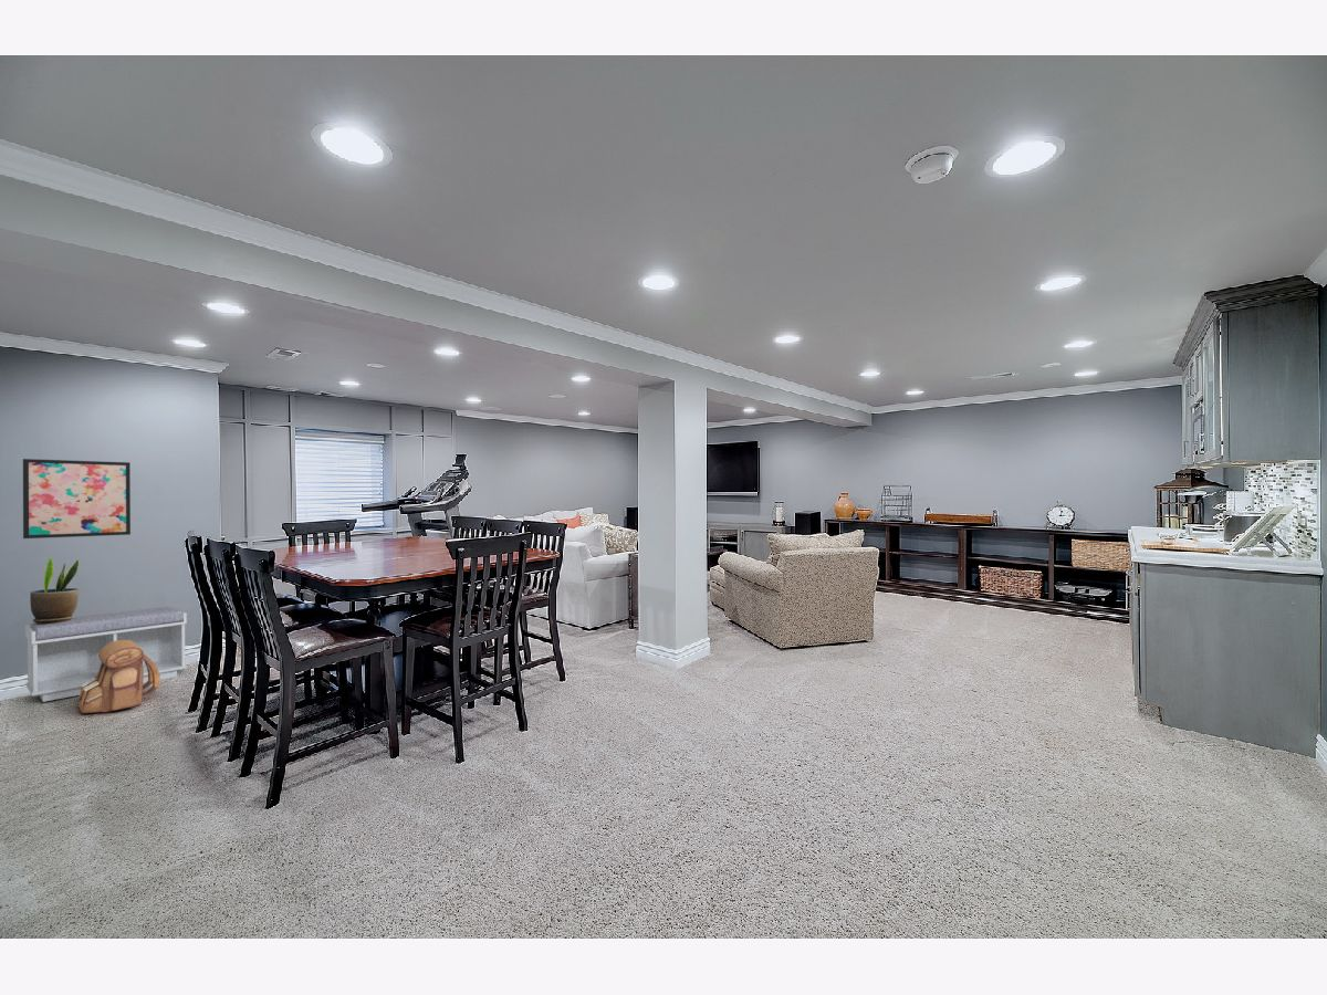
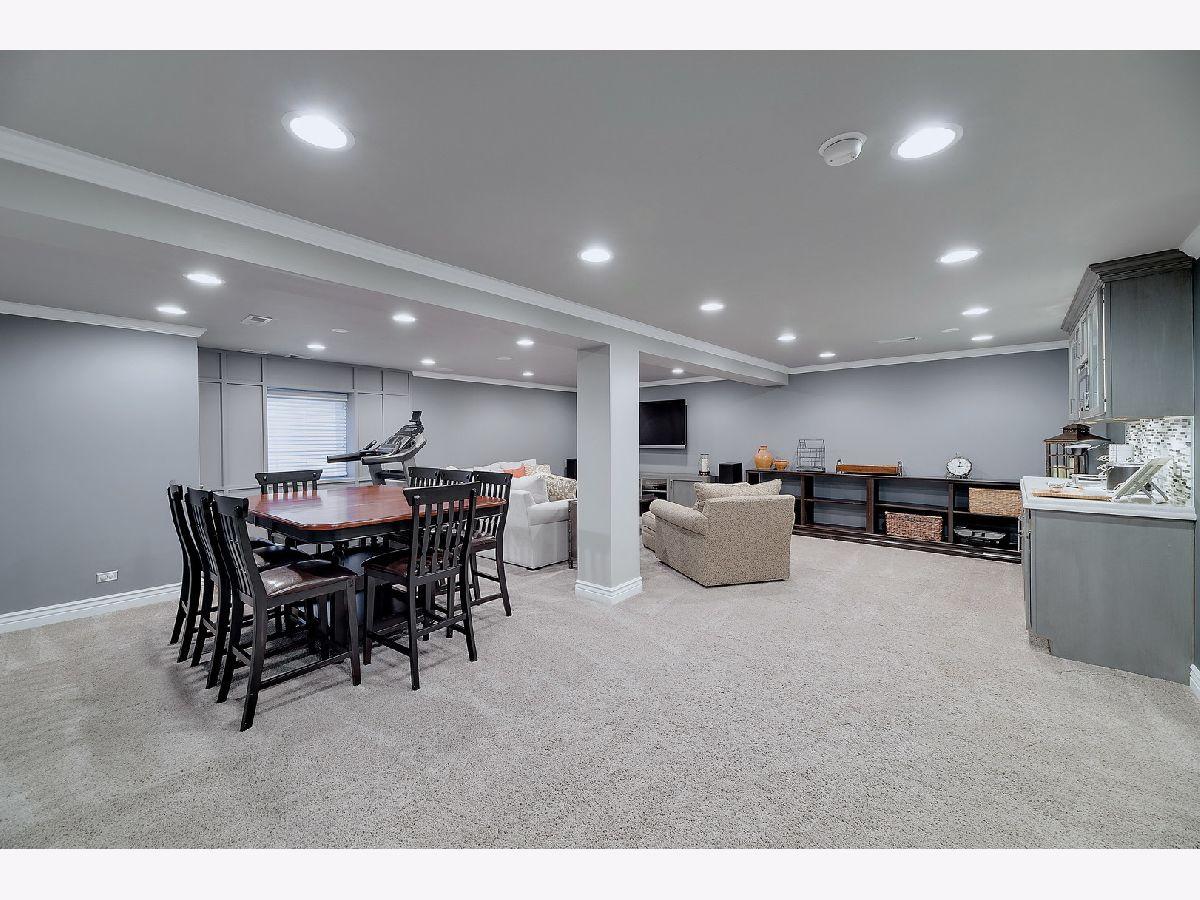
- potted plant [29,556,80,624]
- wall art [22,458,132,540]
- bench [24,606,188,703]
- backpack [77,640,161,714]
